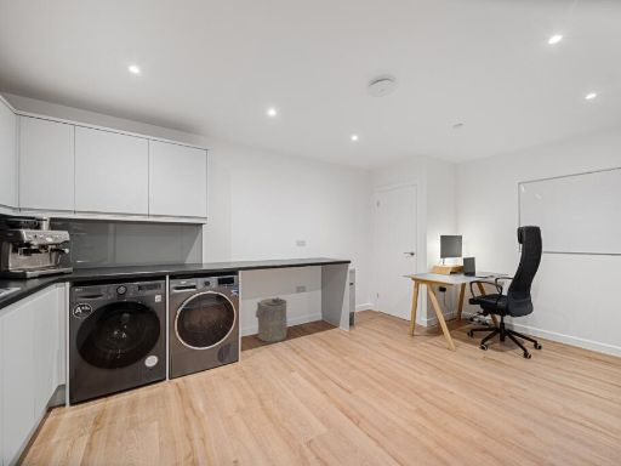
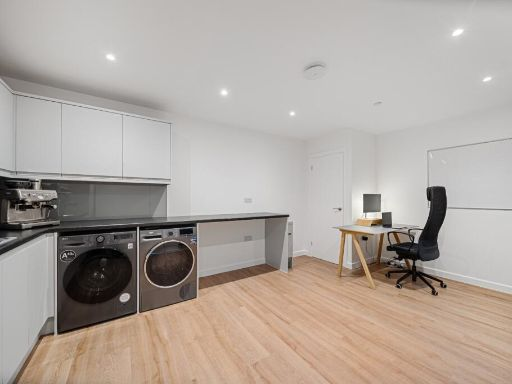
- laundry hamper [253,296,289,343]
